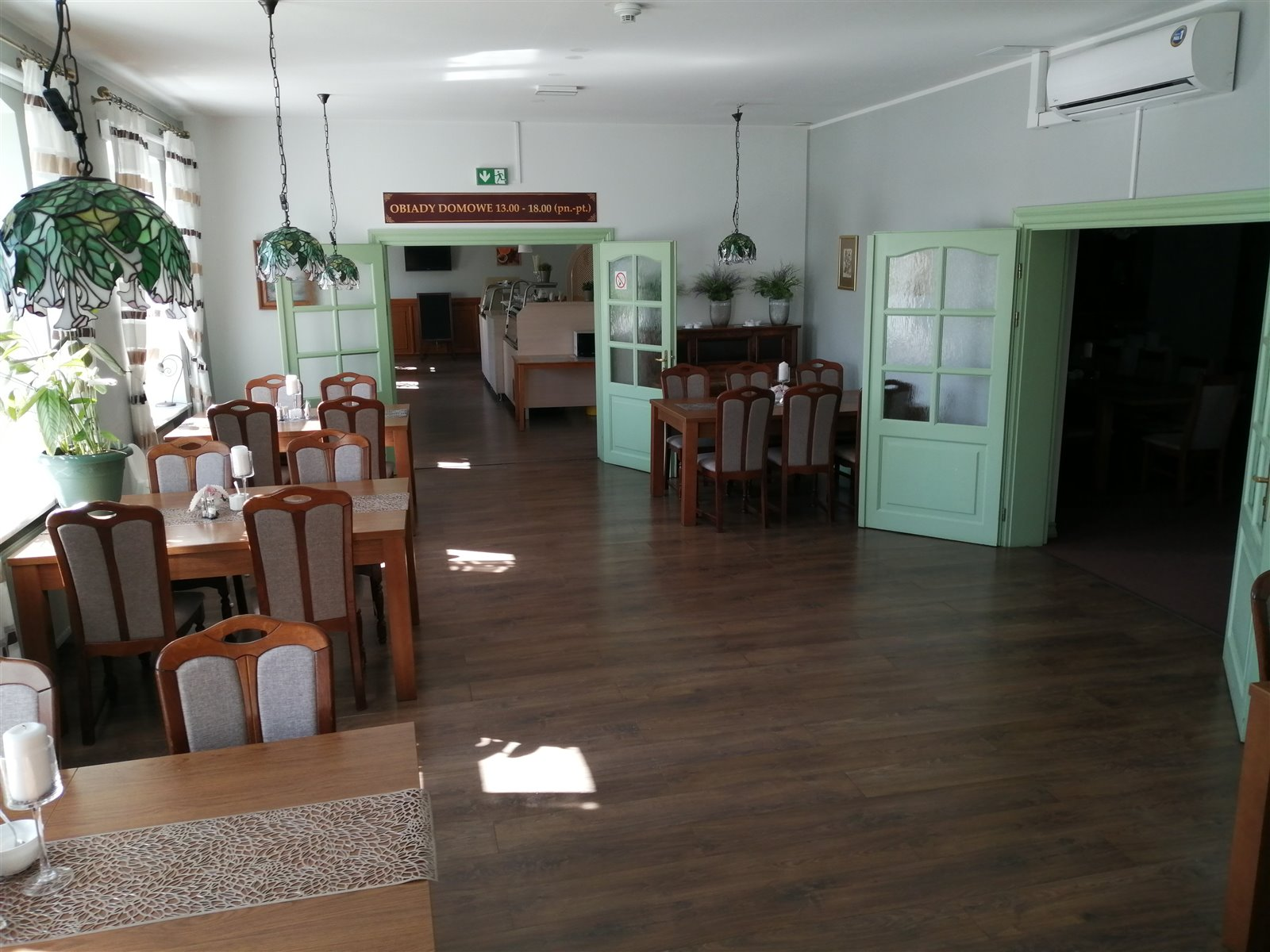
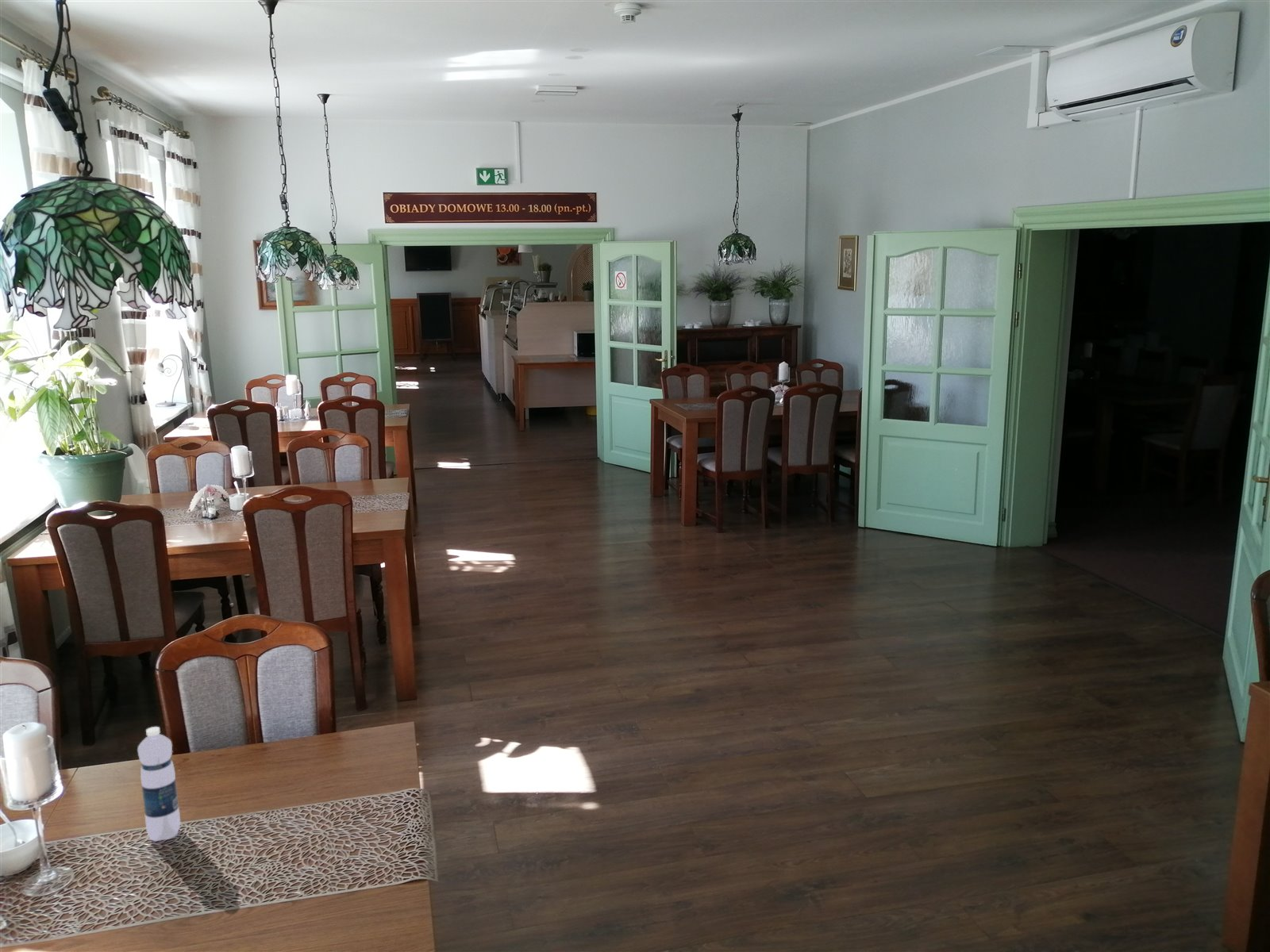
+ water bottle [137,726,181,842]
